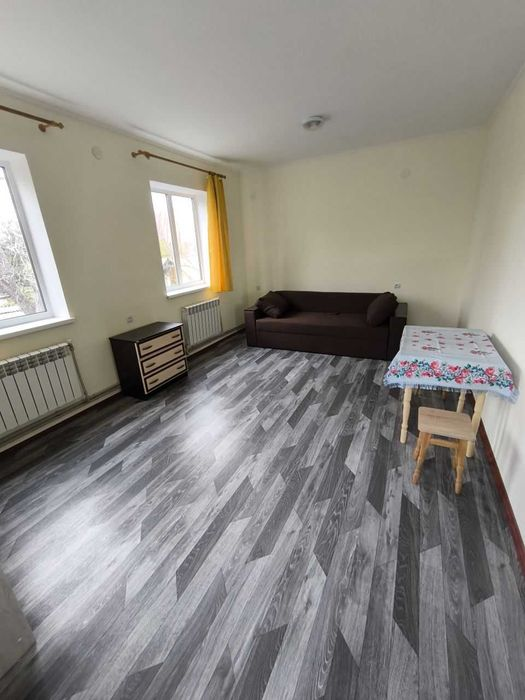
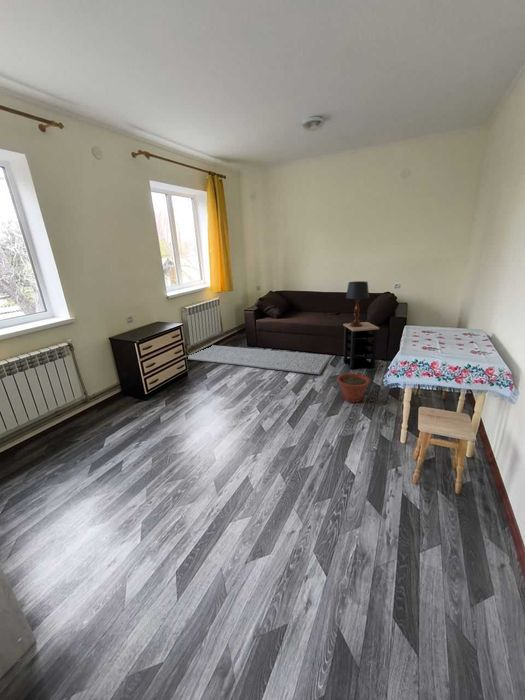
+ plant pot [336,372,371,403]
+ table lamp [345,280,370,327]
+ side table [342,321,380,371]
+ rug [187,344,333,375]
